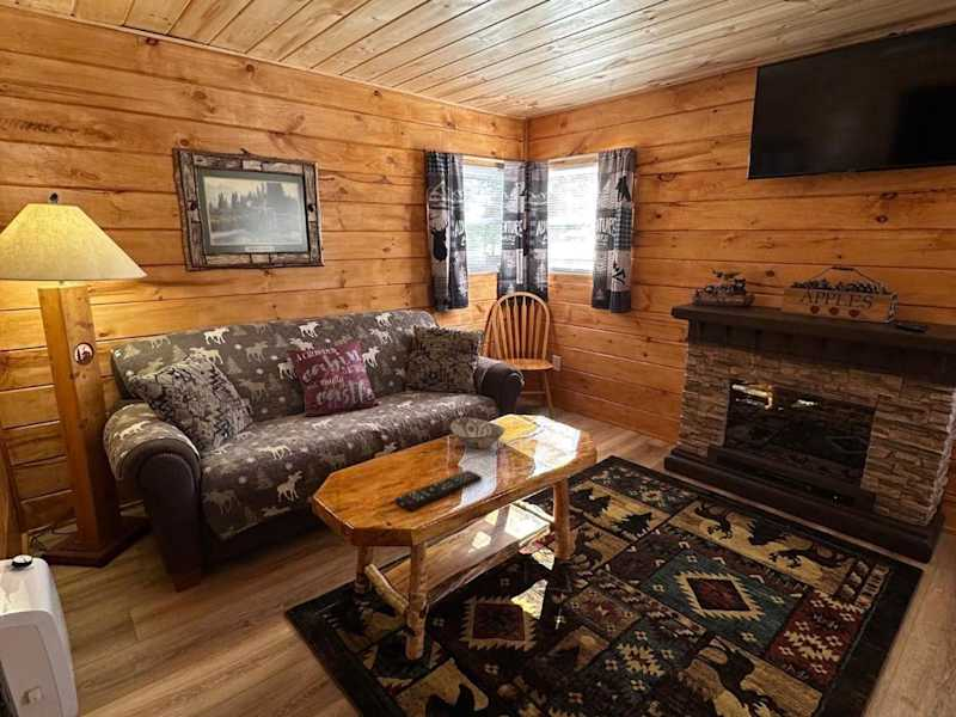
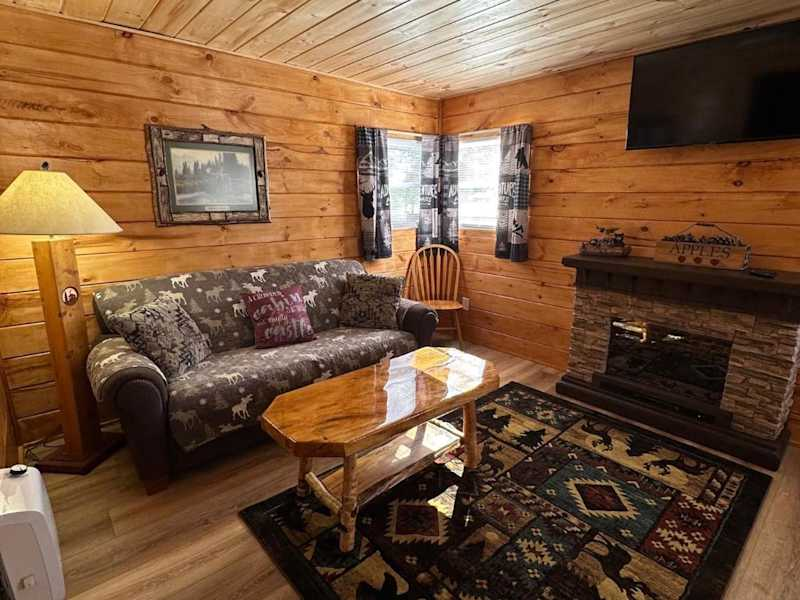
- decorative bowl [449,417,507,449]
- remote control [394,468,483,511]
